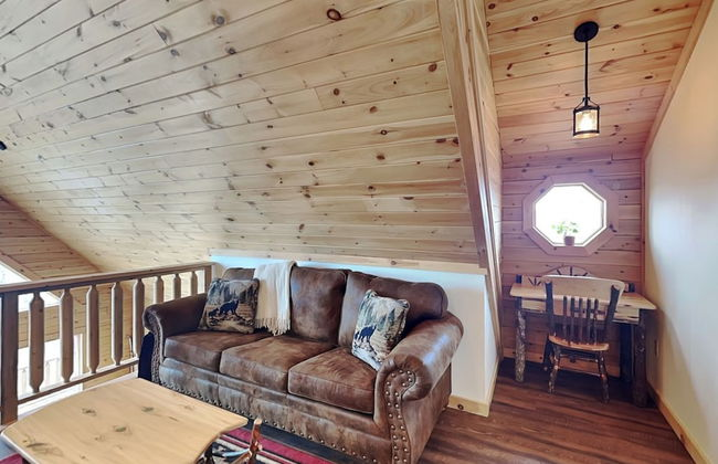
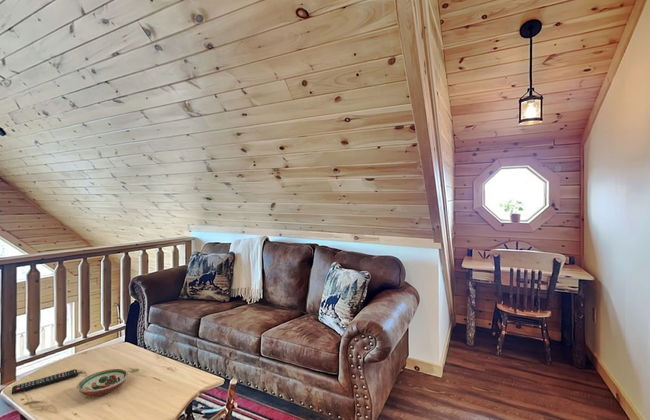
+ decorative bowl [76,368,129,397]
+ remote control [11,368,79,395]
